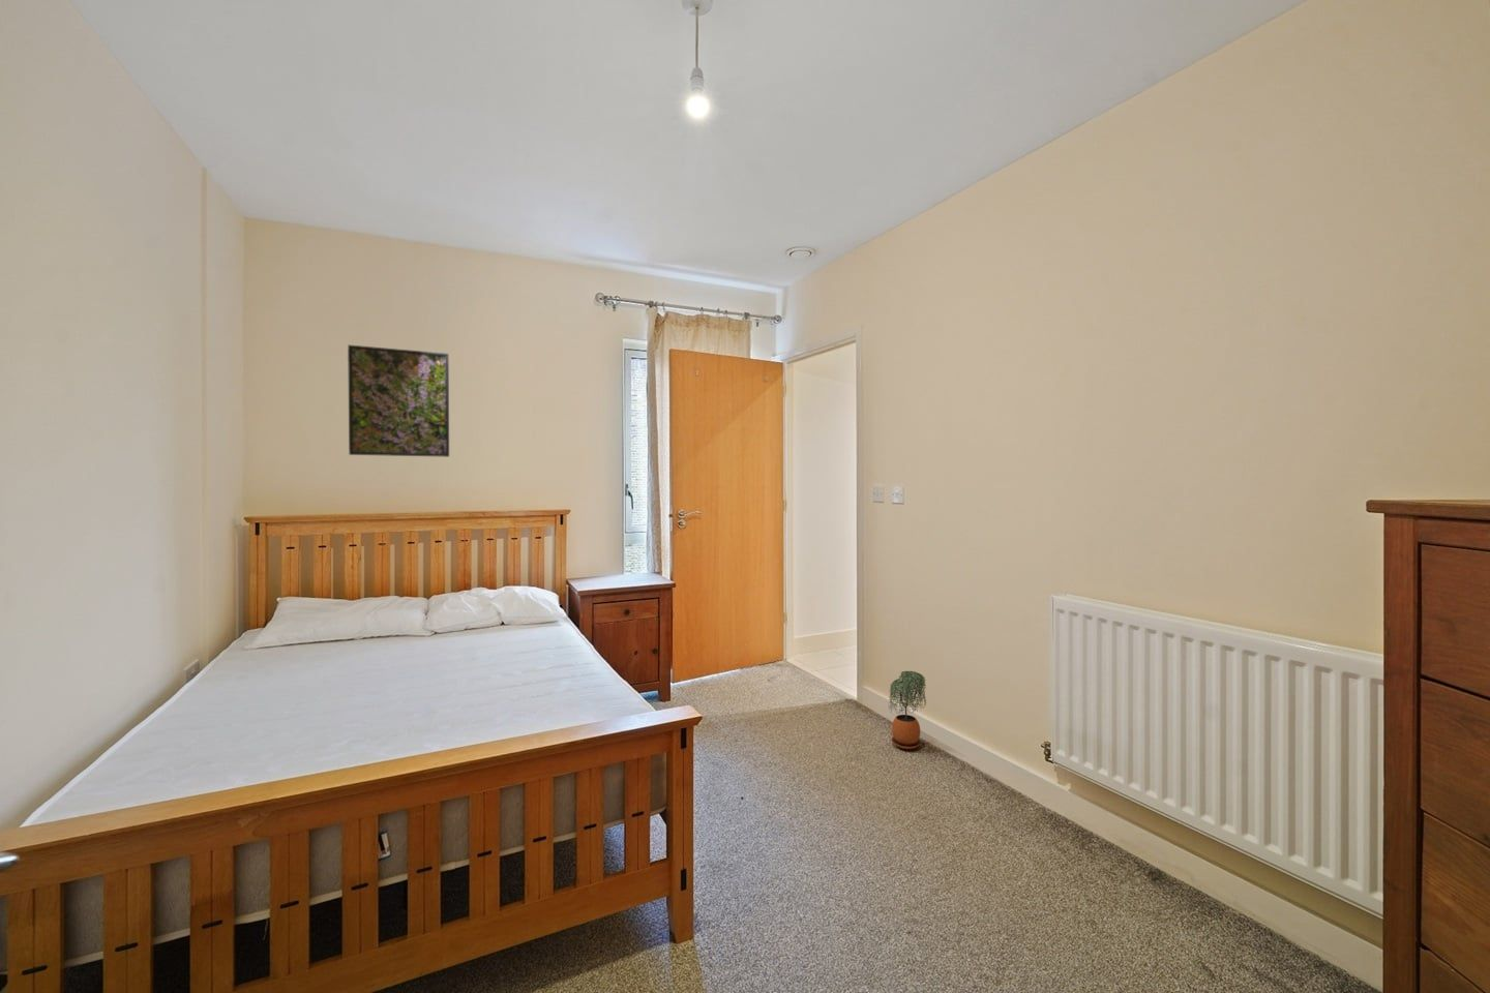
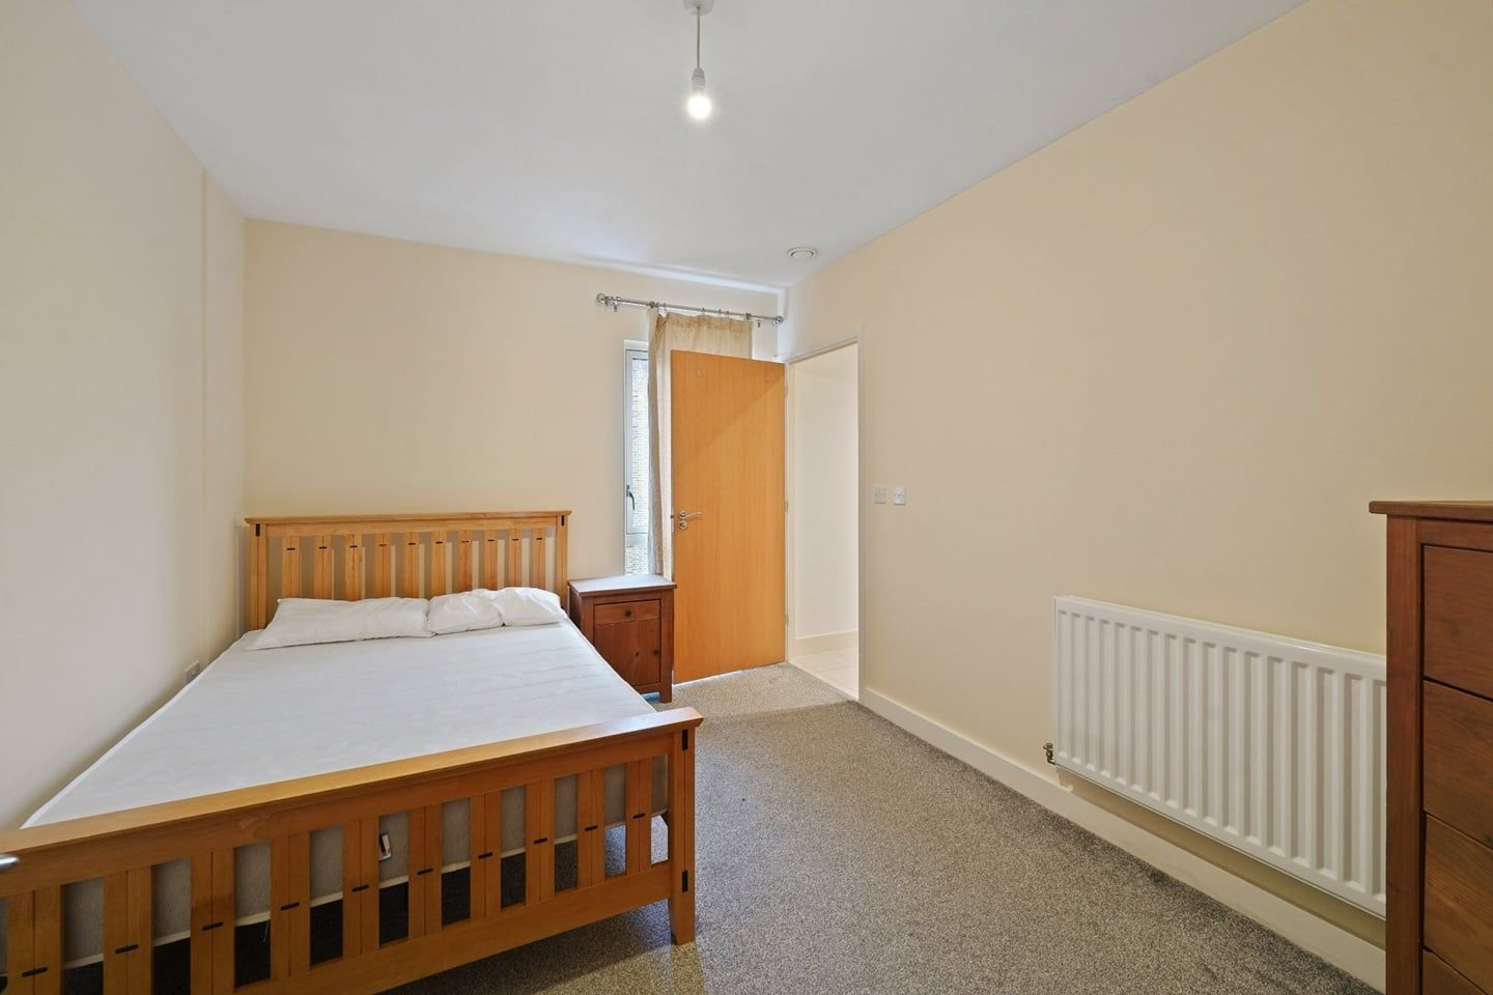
- potted plant [888,670,927,750]
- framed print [347,345,450,458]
